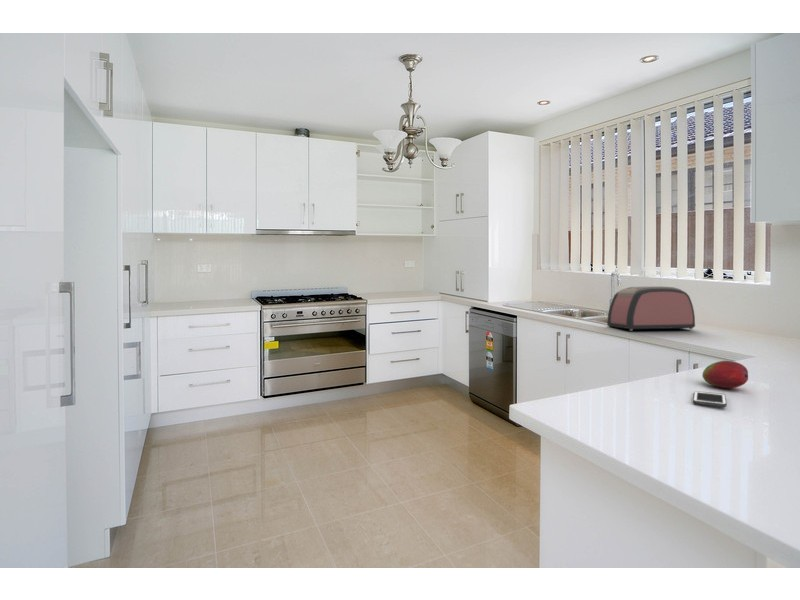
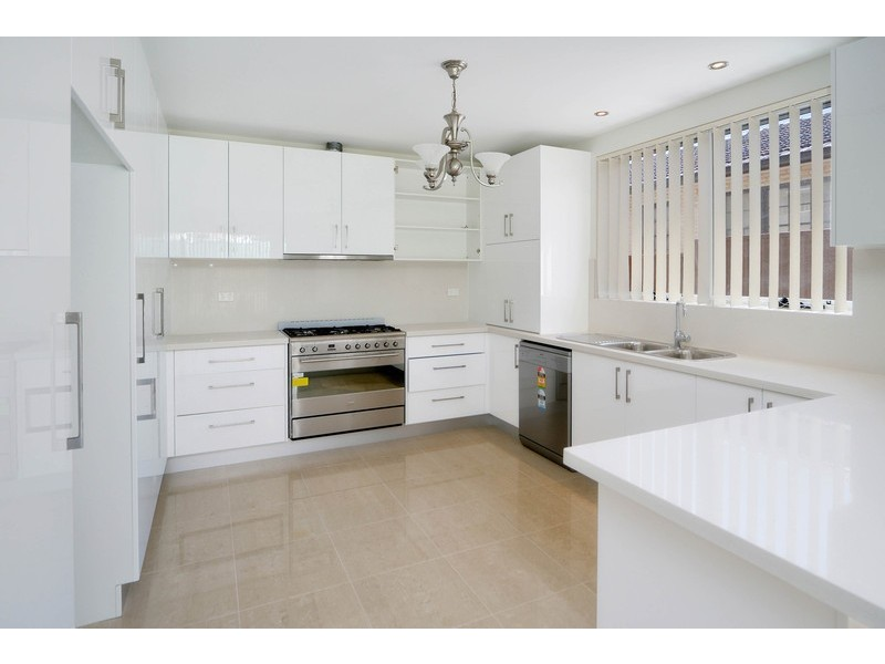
- toaster [606,286,696,332]
- fruit [701,360,749,389]
- cell phone [692,390,727,408]
